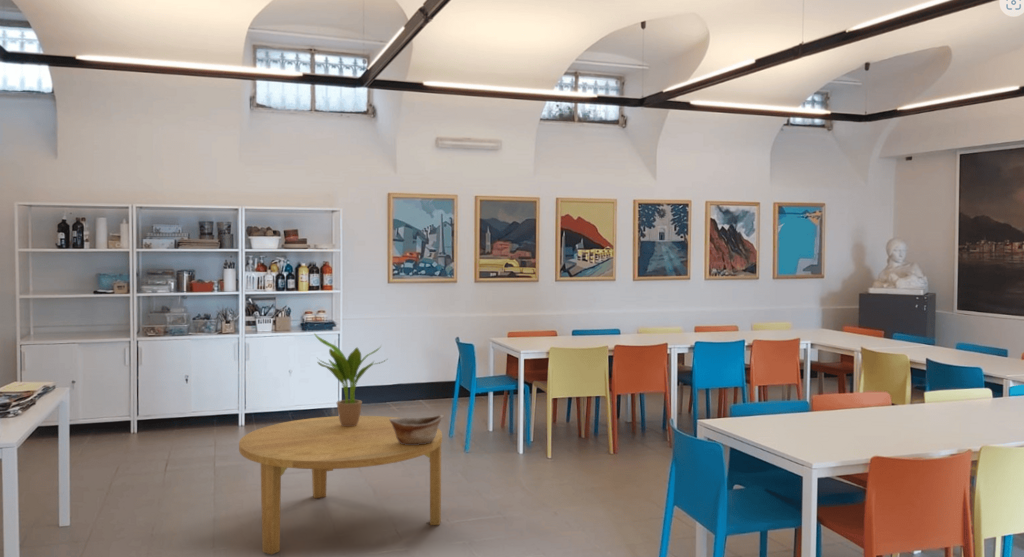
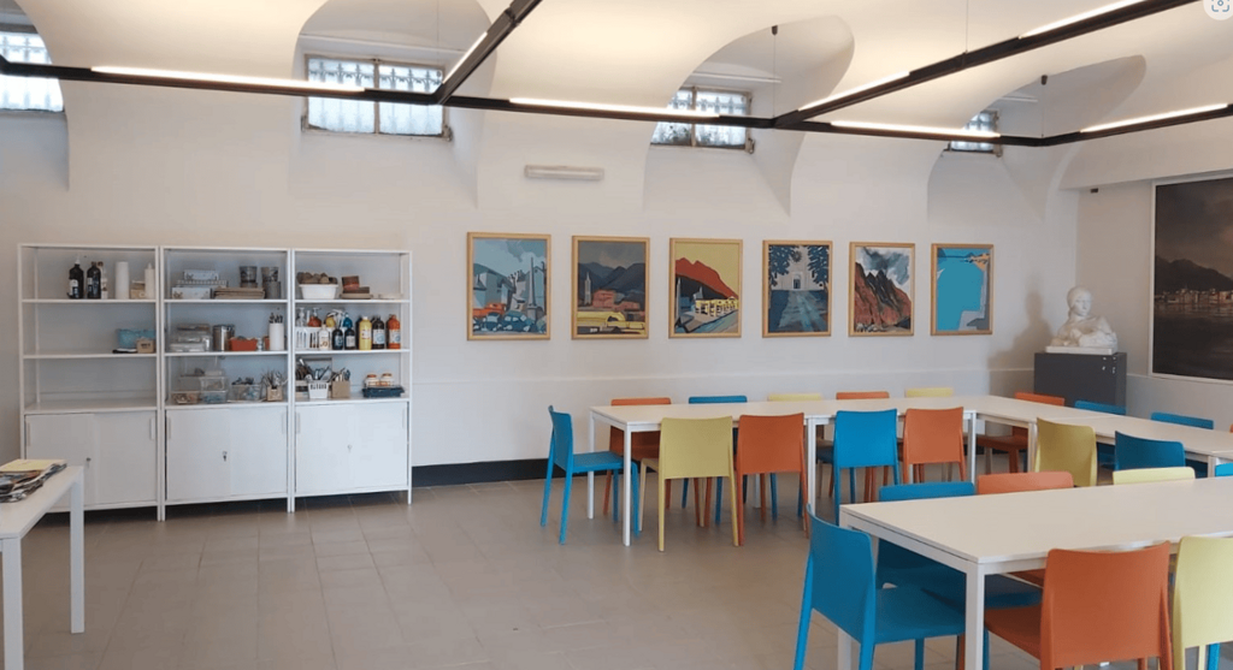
- ceramic bowl [389,414,445,445]
- potted plant [313,332,389,426]
- dining table [238,415,443,556]
